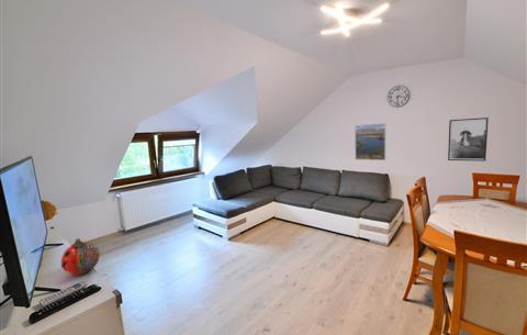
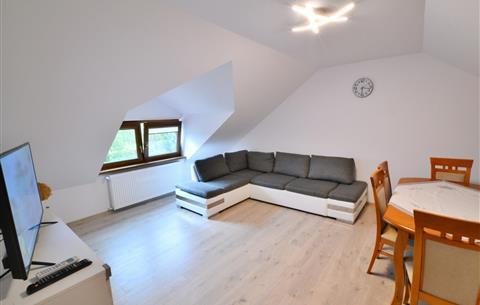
- decorative ball [60,237,101,277]
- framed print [354,122,386,161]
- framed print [447,116,490,163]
